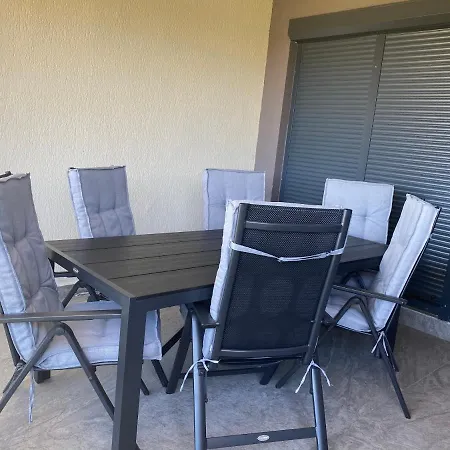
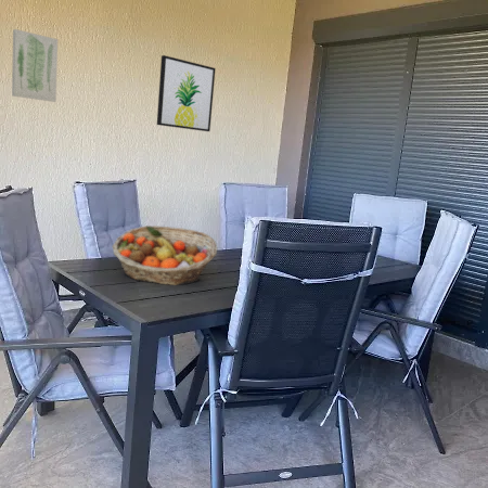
+ wall art [156,54,217,132]
+ fruit basket [112,224,218,286]
+ wall art [11,28,59,103]
